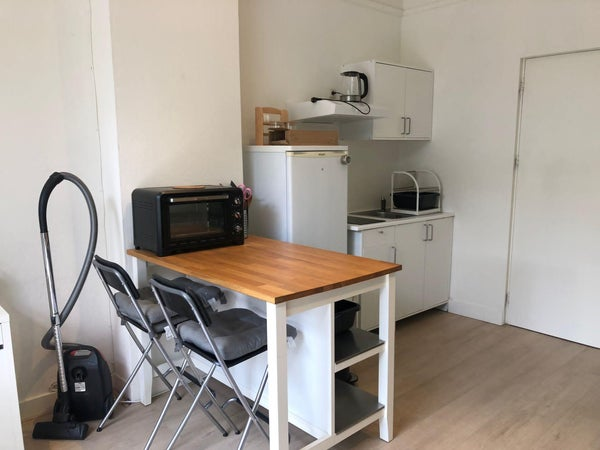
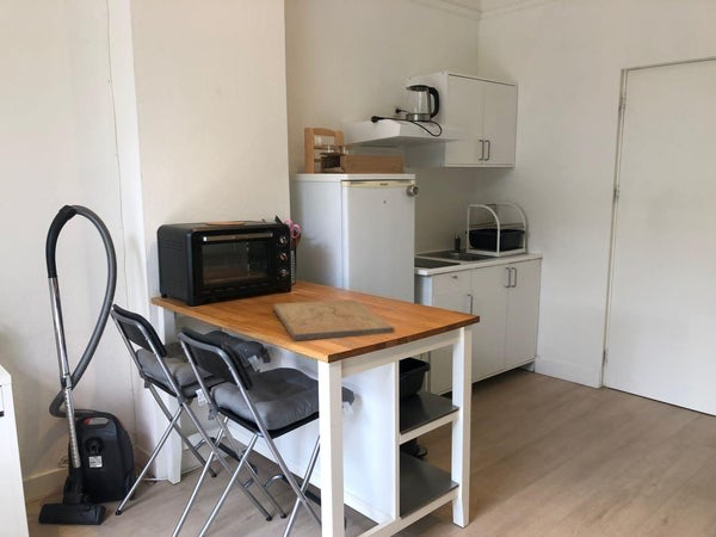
+ cutting board [272,298,395,342]
